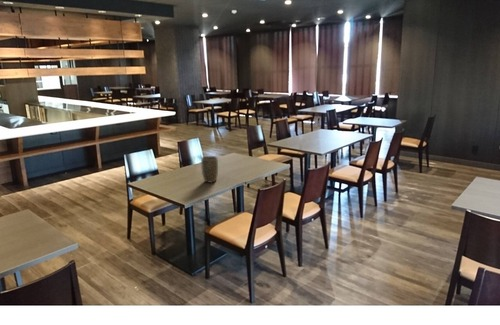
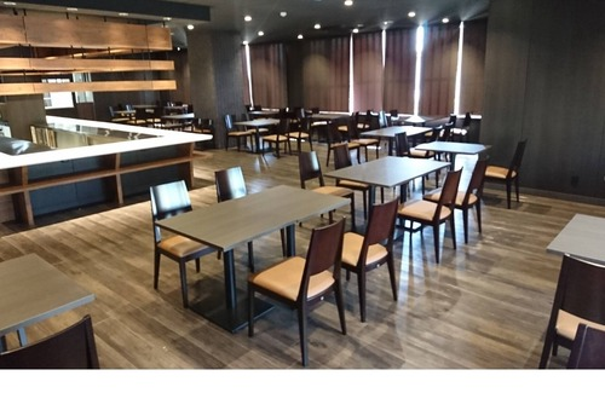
- plant pot [200,155,219,184]
